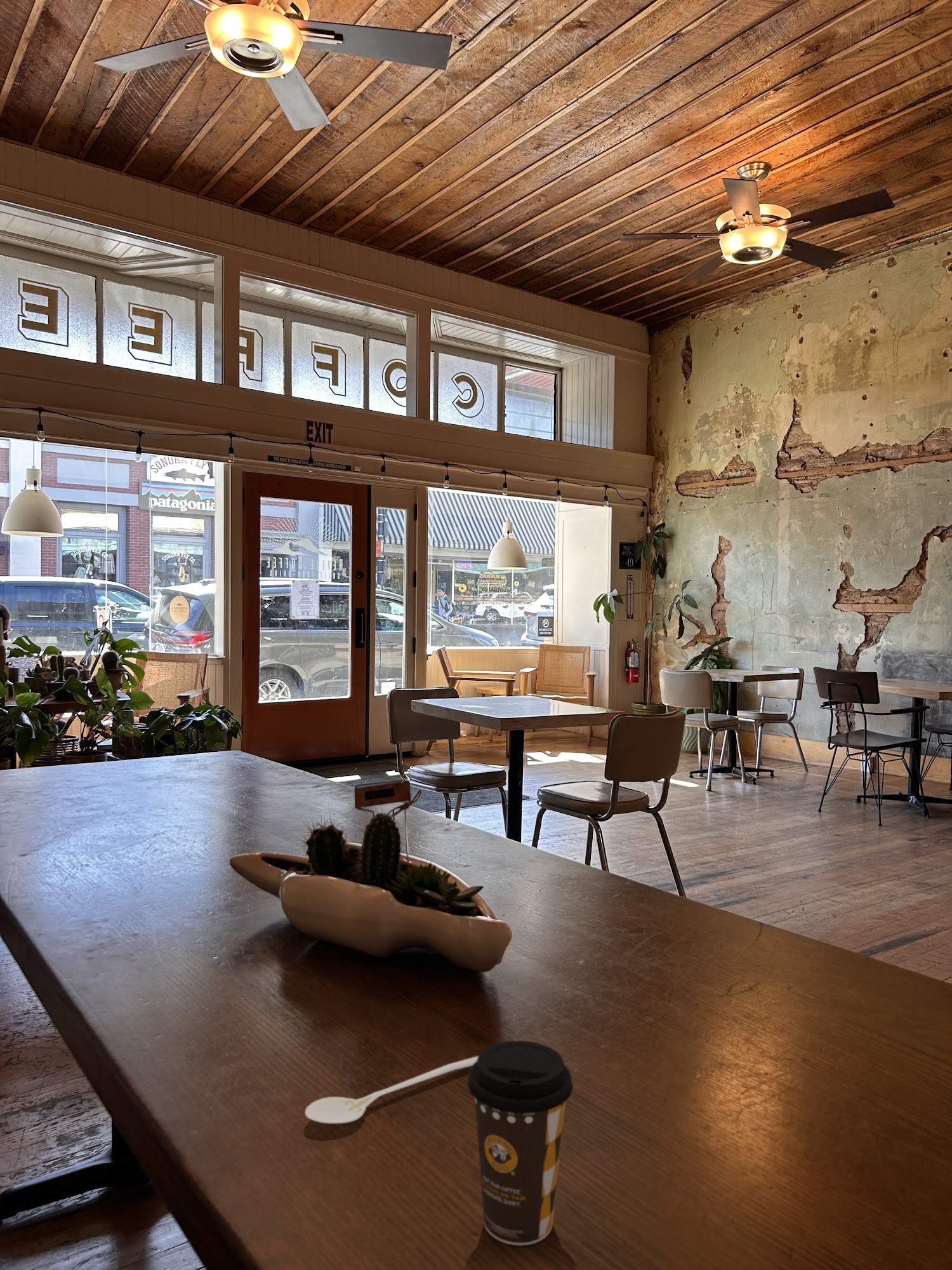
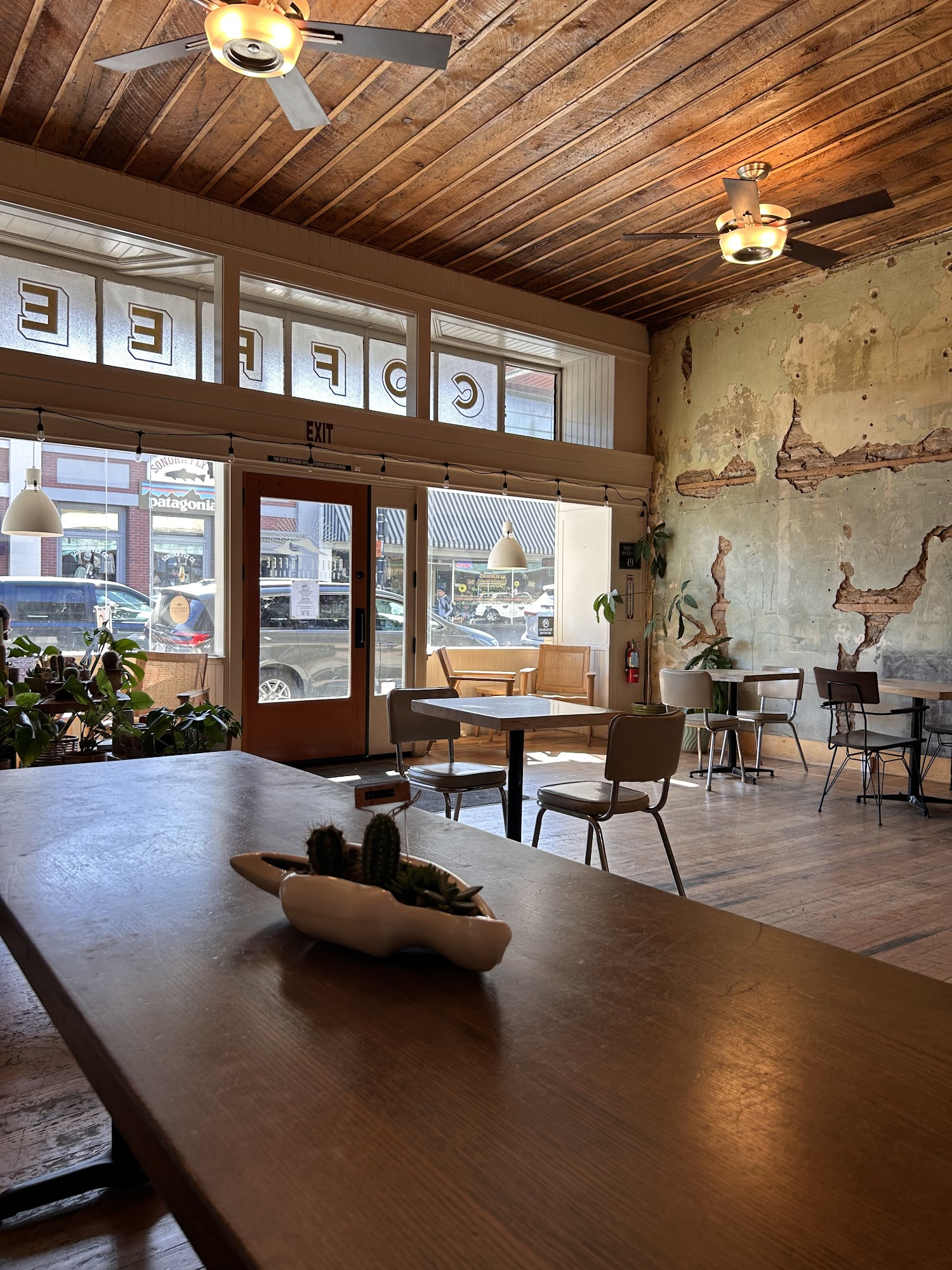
- stirrer [305,1055,479,1124]
- coffee cup [466,1040,574,1246]
